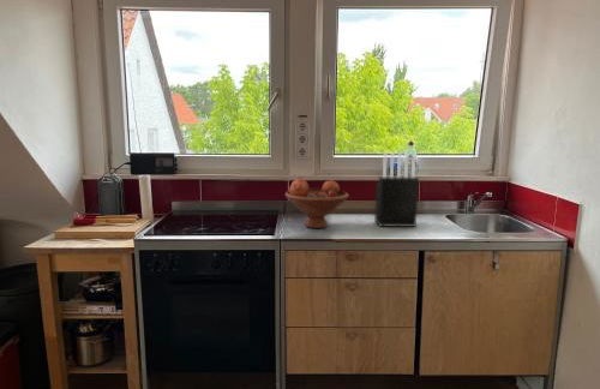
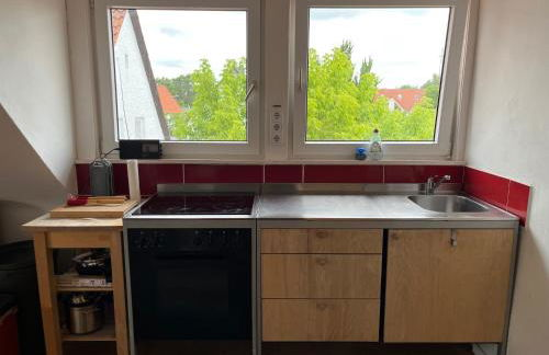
- fruit bowl [284,178,350,229]
- knife block [373,151,420,228]
